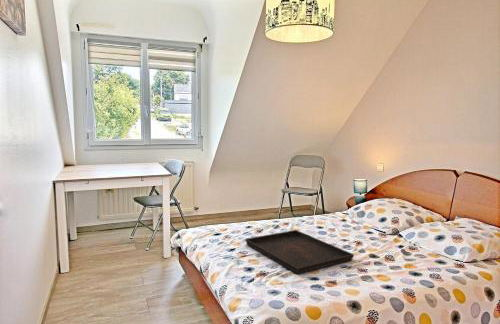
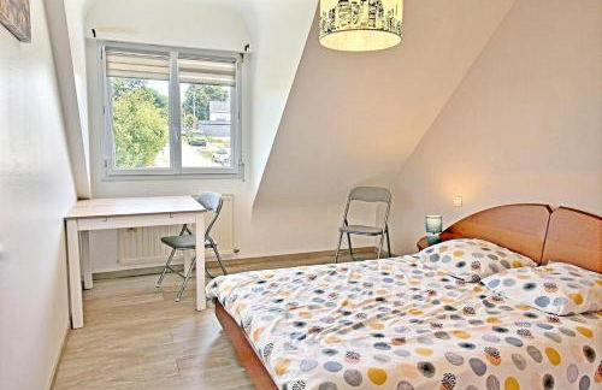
- serving tray [244,229,355,275]
